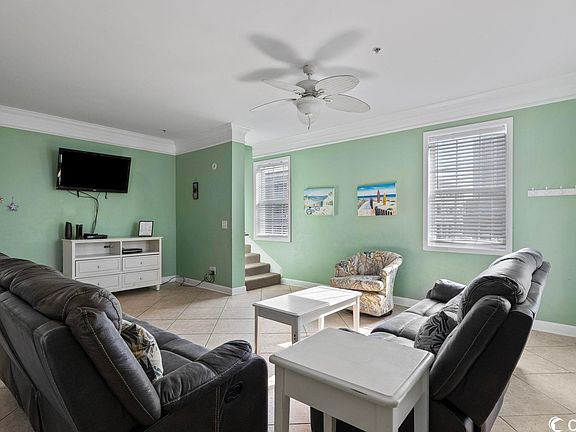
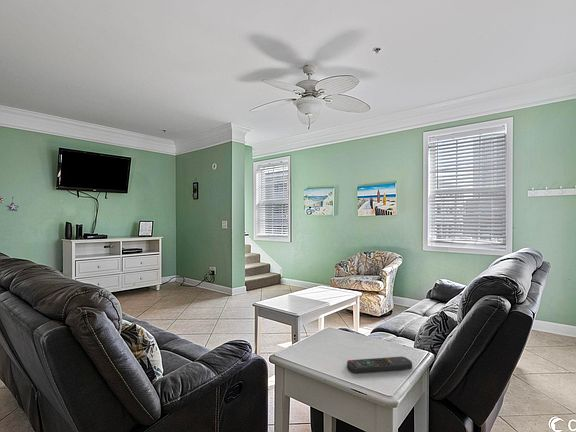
+ remote control [346,355,413,374]
